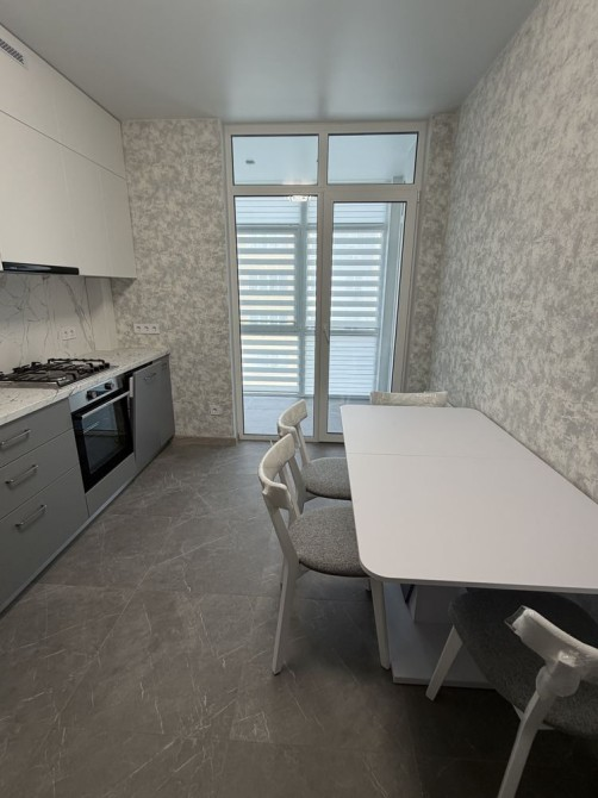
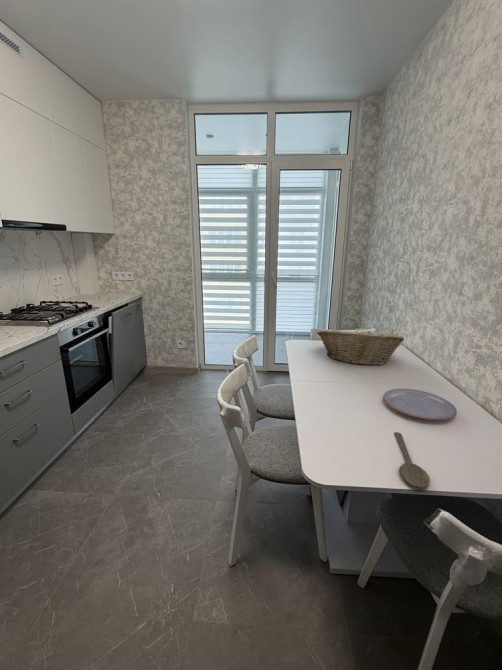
+ fruit basket [316,326,405,366]
+ plate [382,388,458,421]
+ wooden spoon [393,431,431,489]
